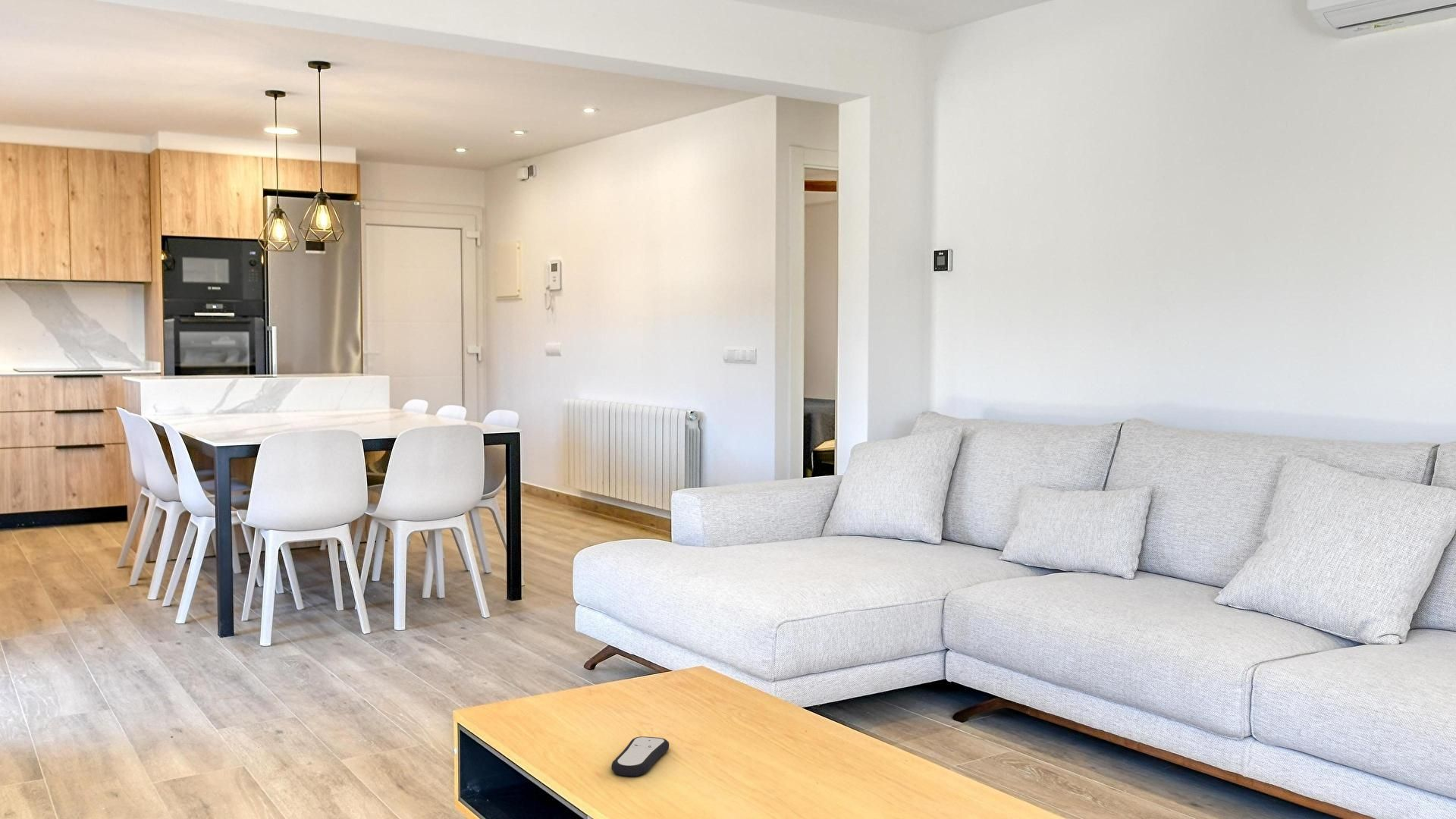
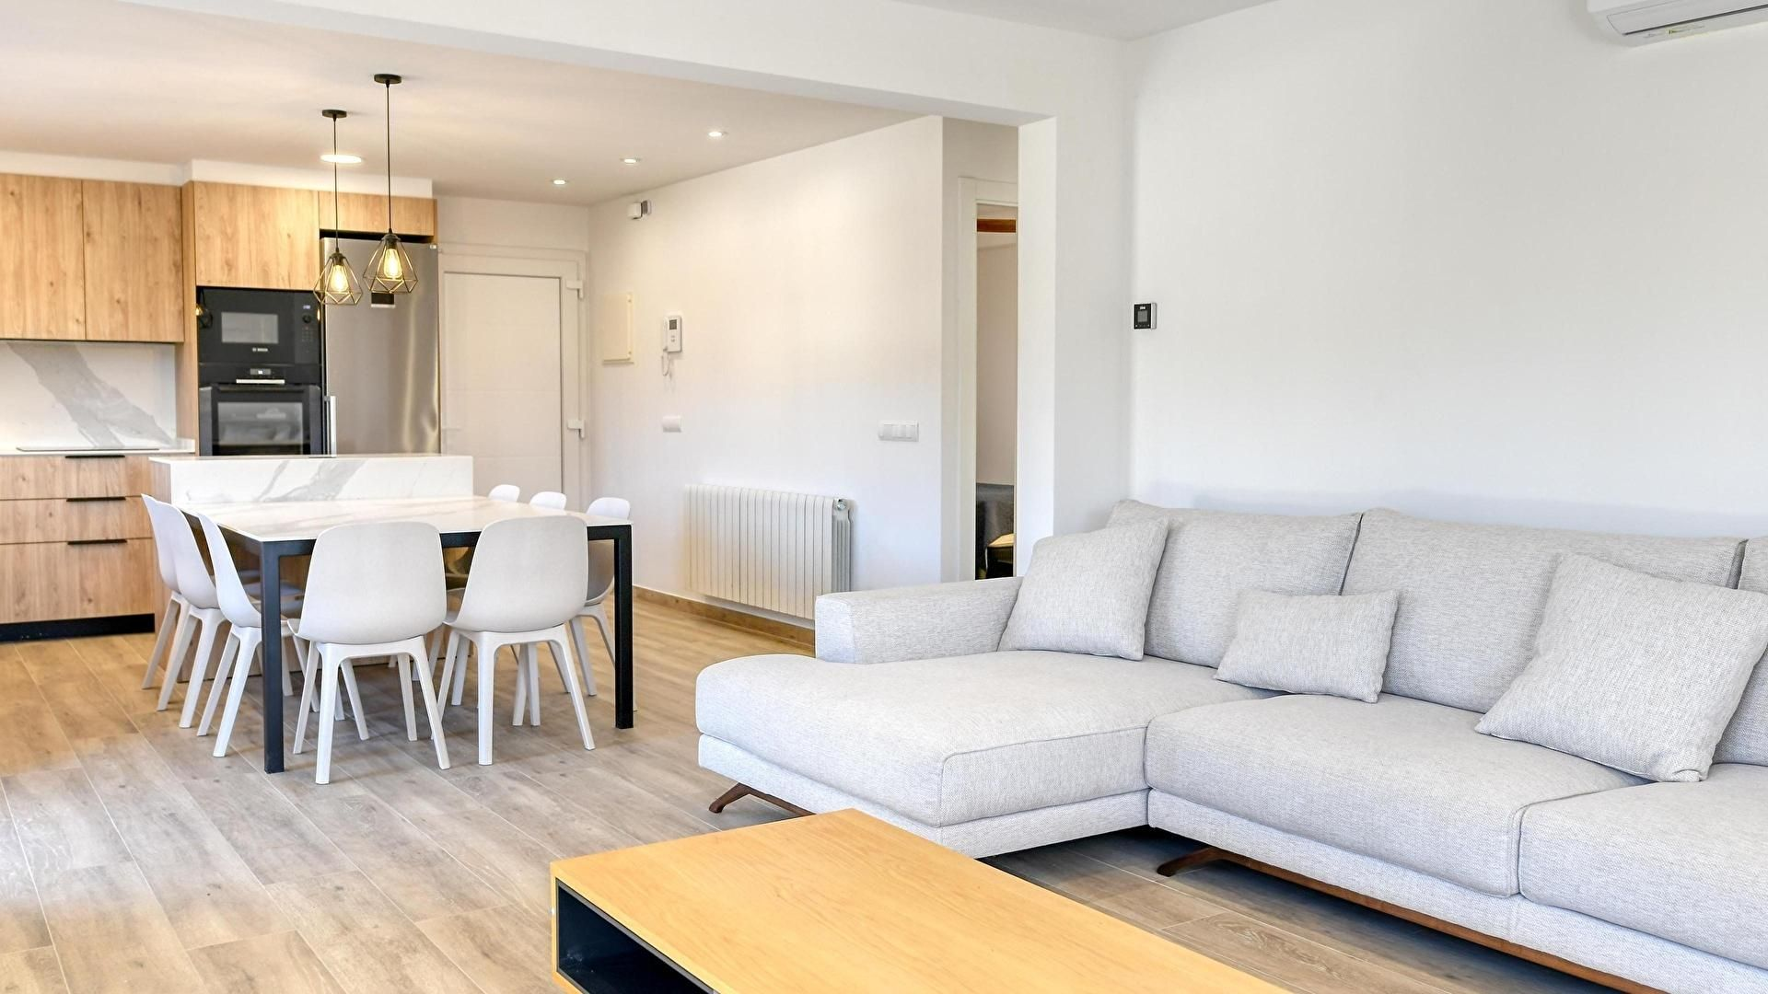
- remote control [610,736,670,777]
